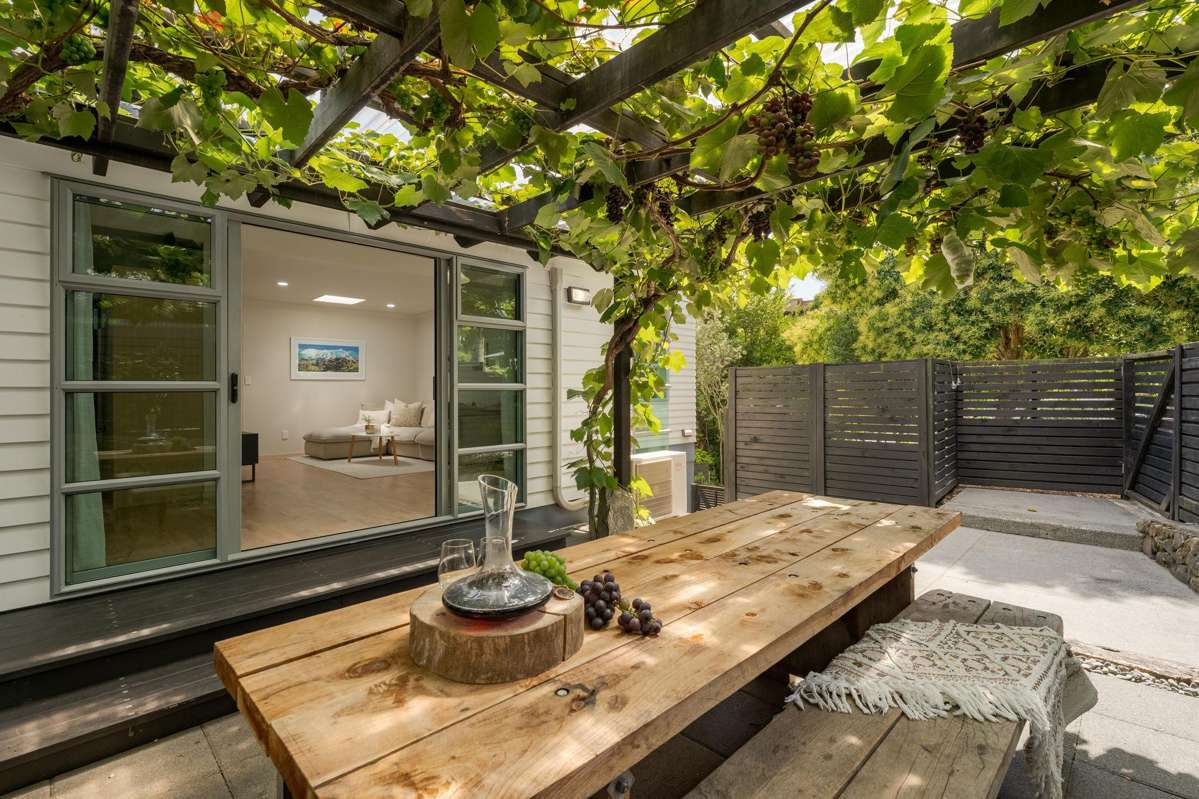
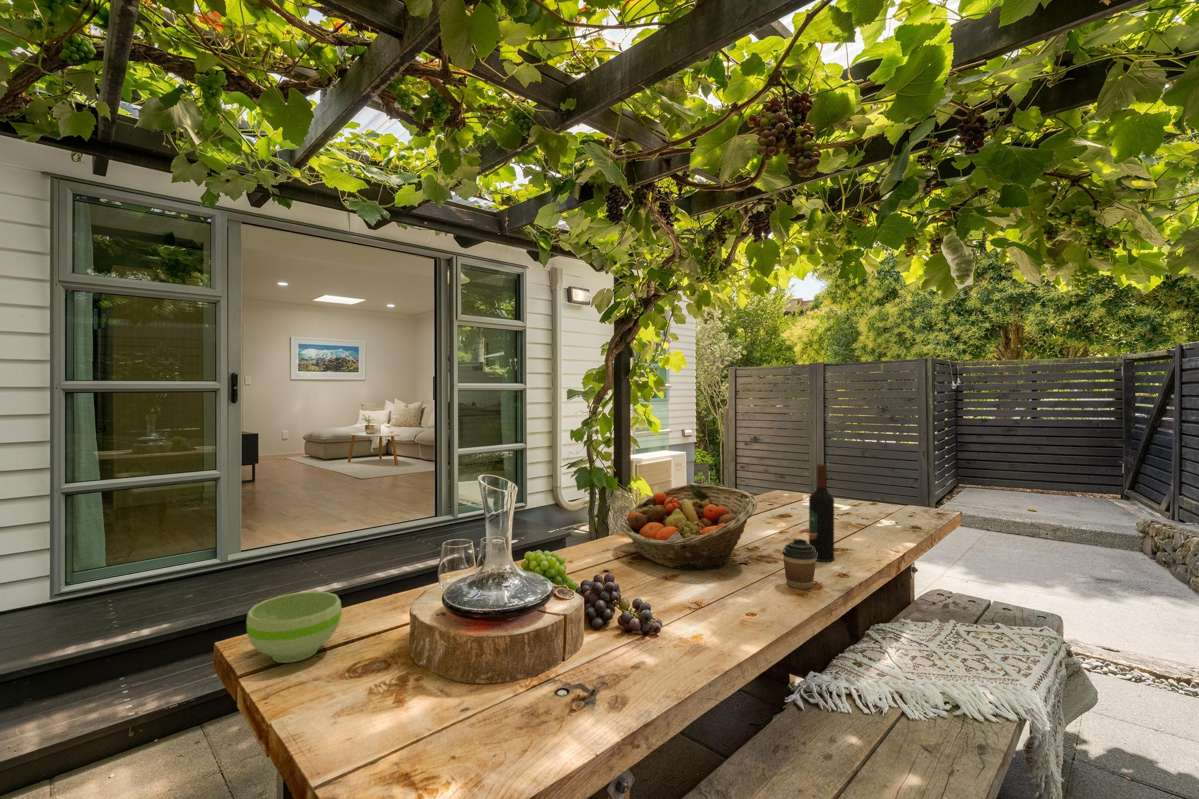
+ fruit basket [619,483,758,570]
+ bowl [245,590,343,664]
+ wine bottle [808,464,835,562]
+ coffee cup [781,538,817,590]
